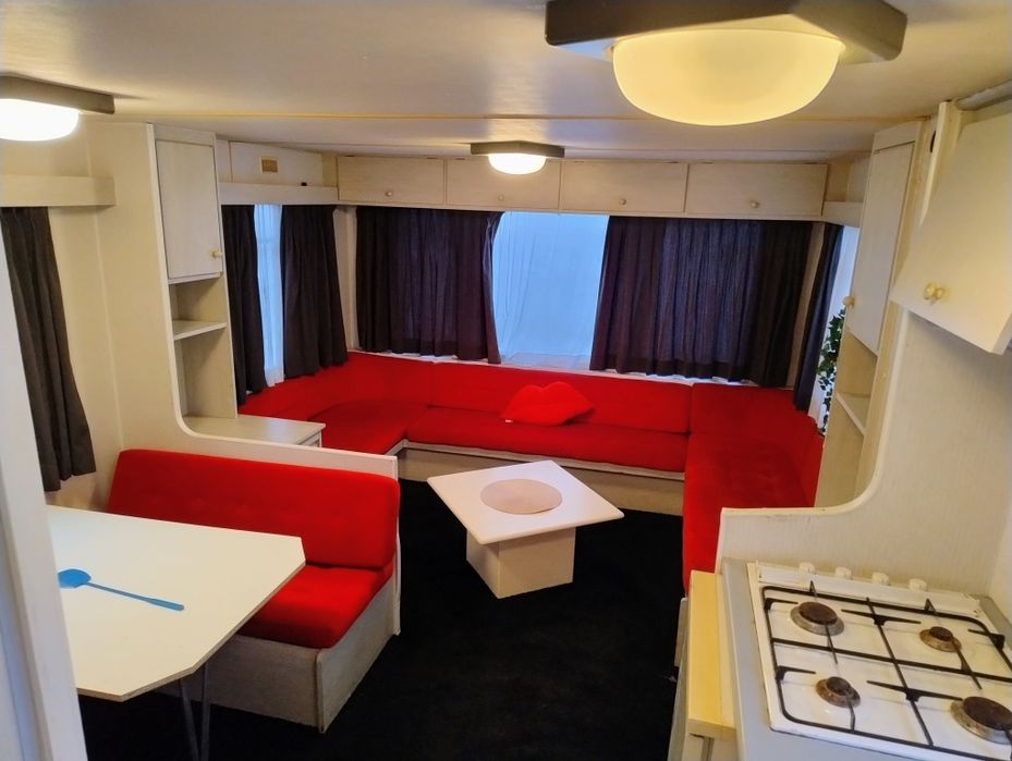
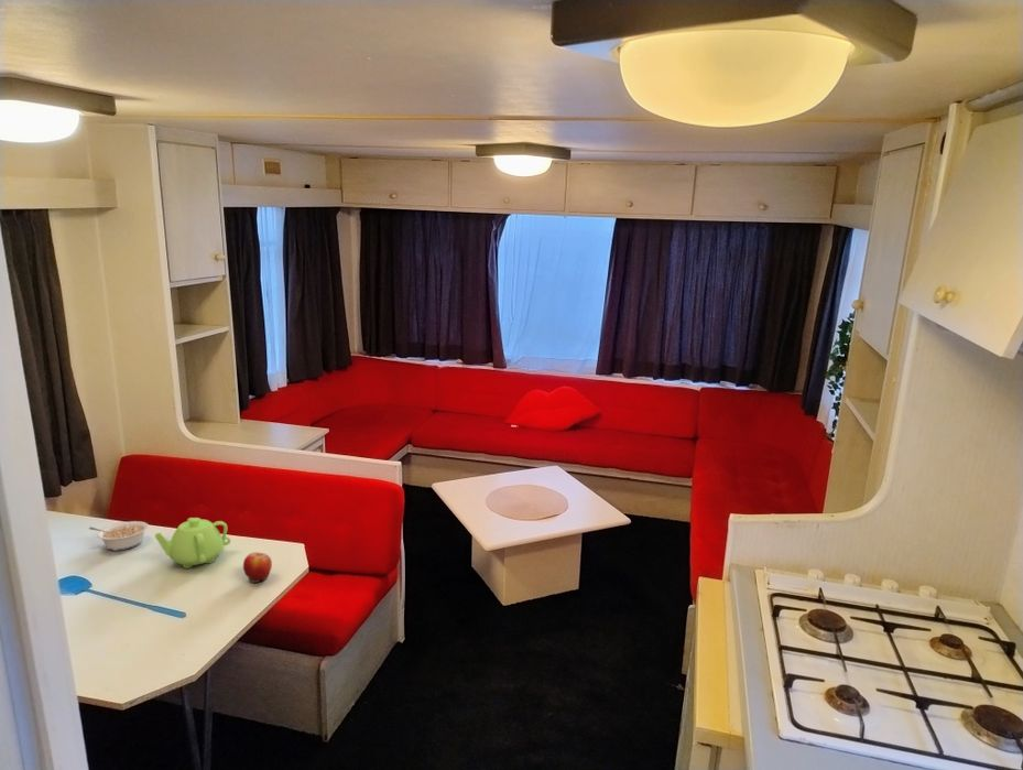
+ teapot [154,517,232,570]
+ apple [242,551,273,584]
+ legume [88,520,150,552]
